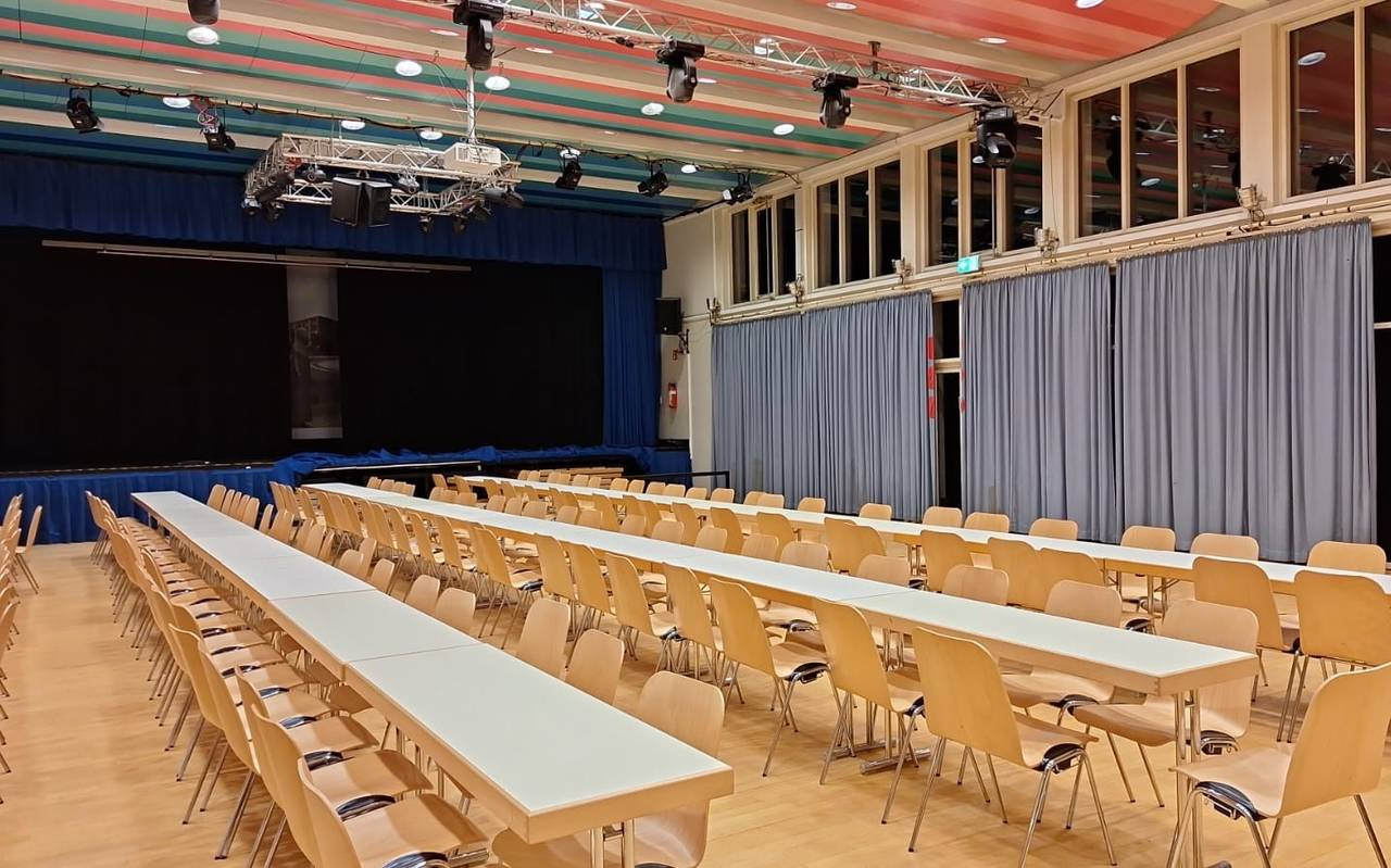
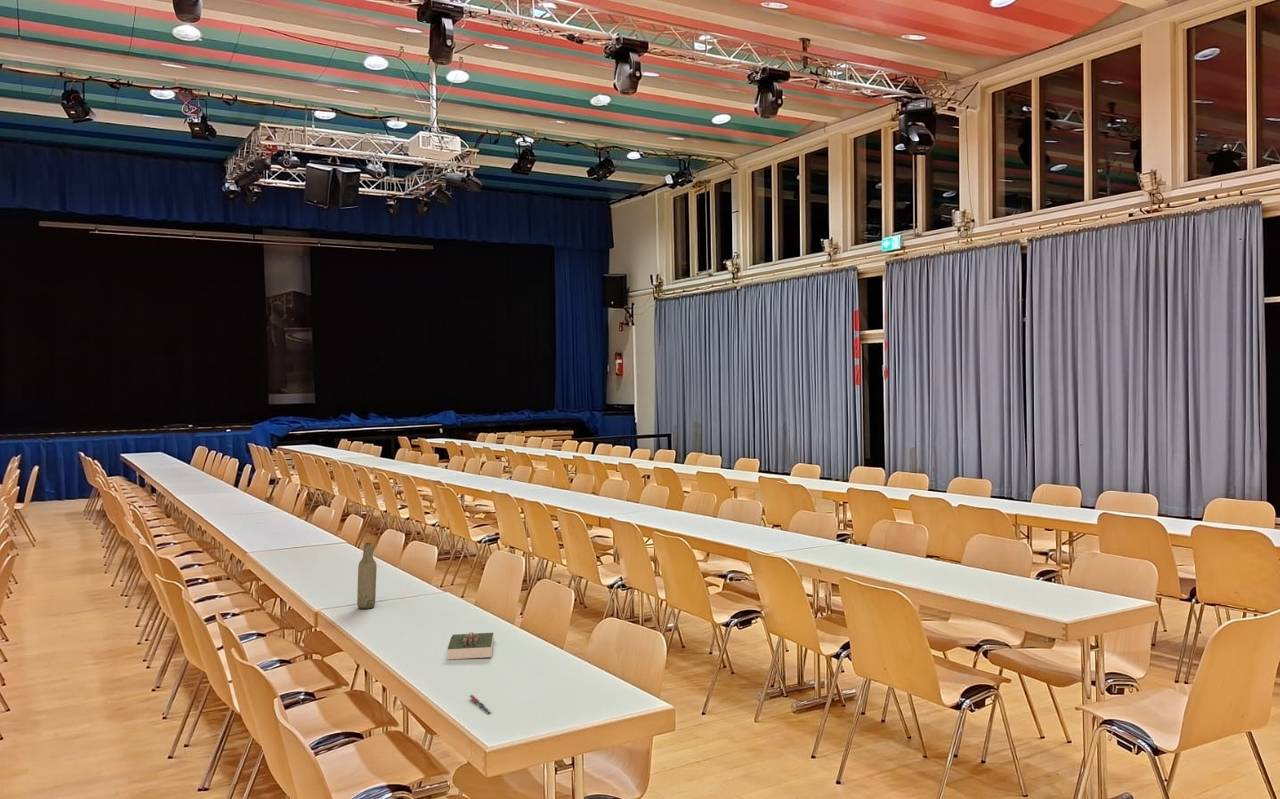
+ book [446,631,495,660]
+ pen [468,694,492,714]
+ bottle [356,542,378,610]
